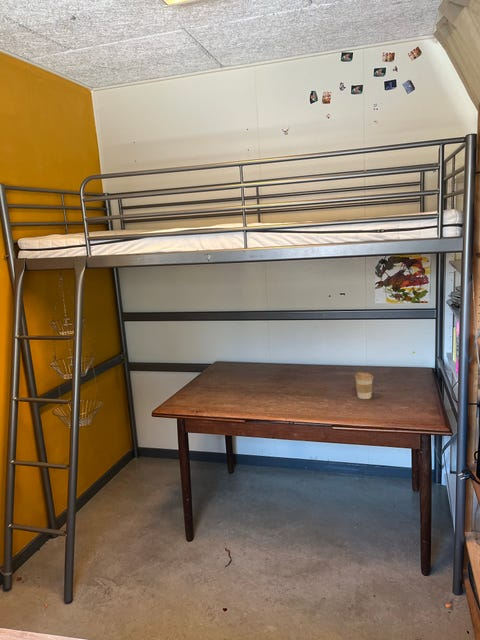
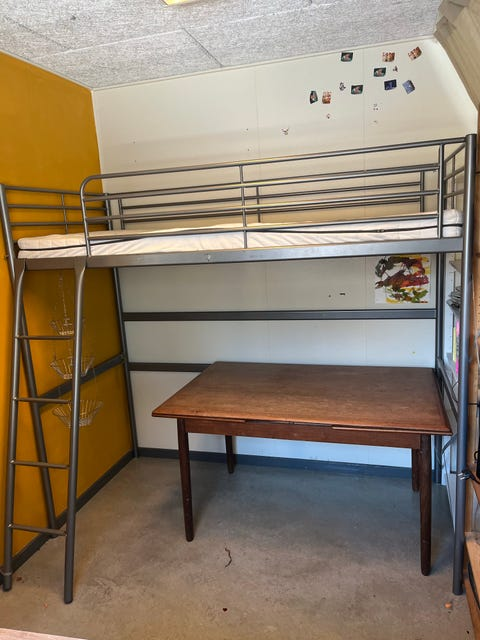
- coffee cup [354,371,374,400]
